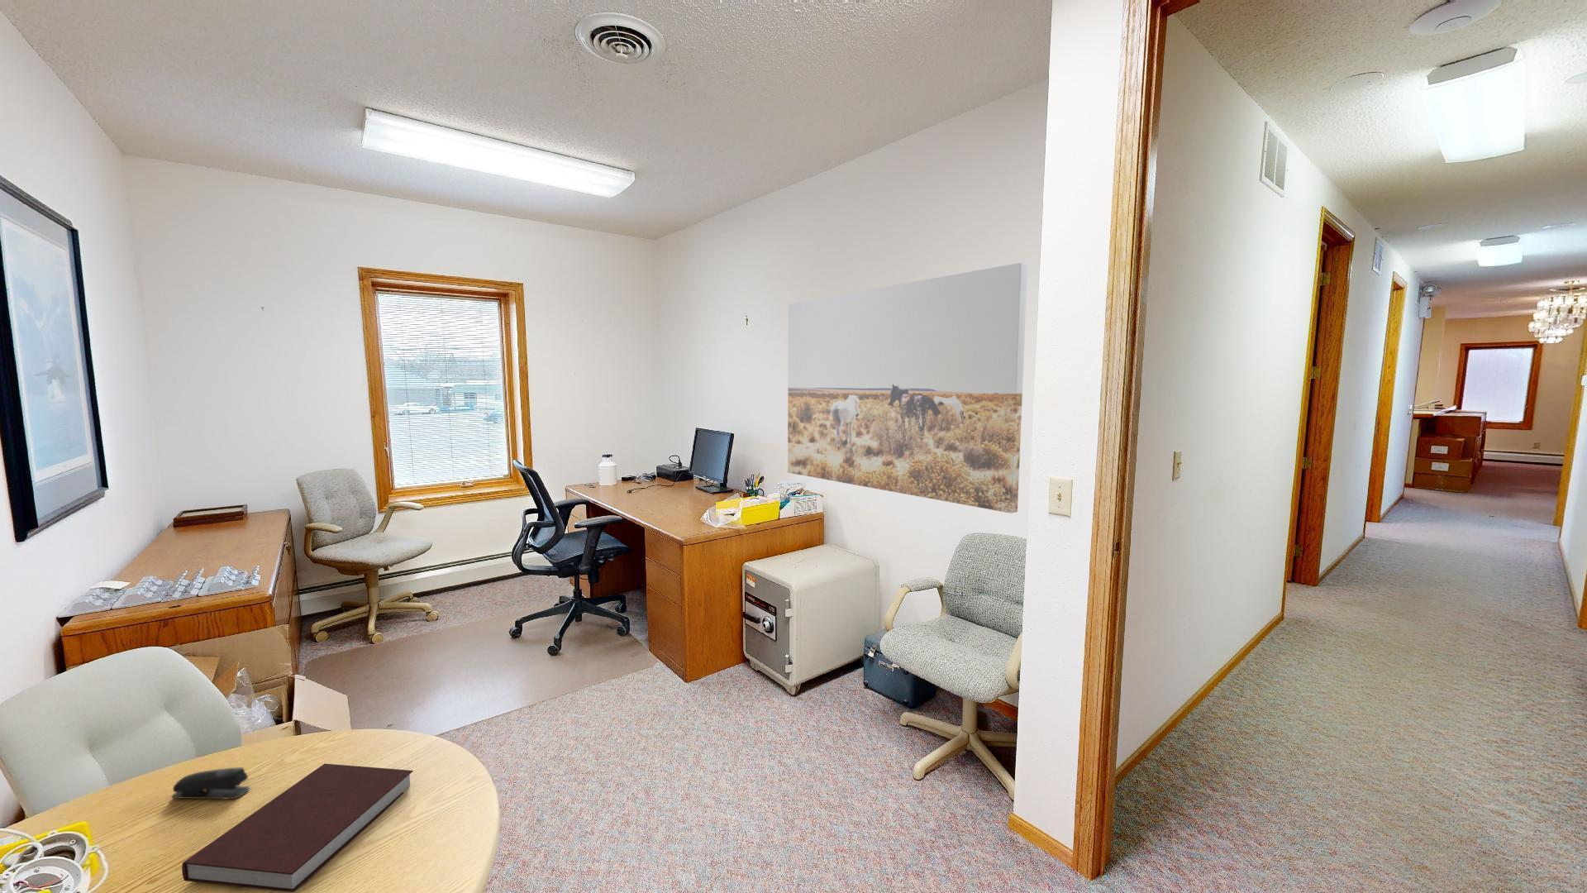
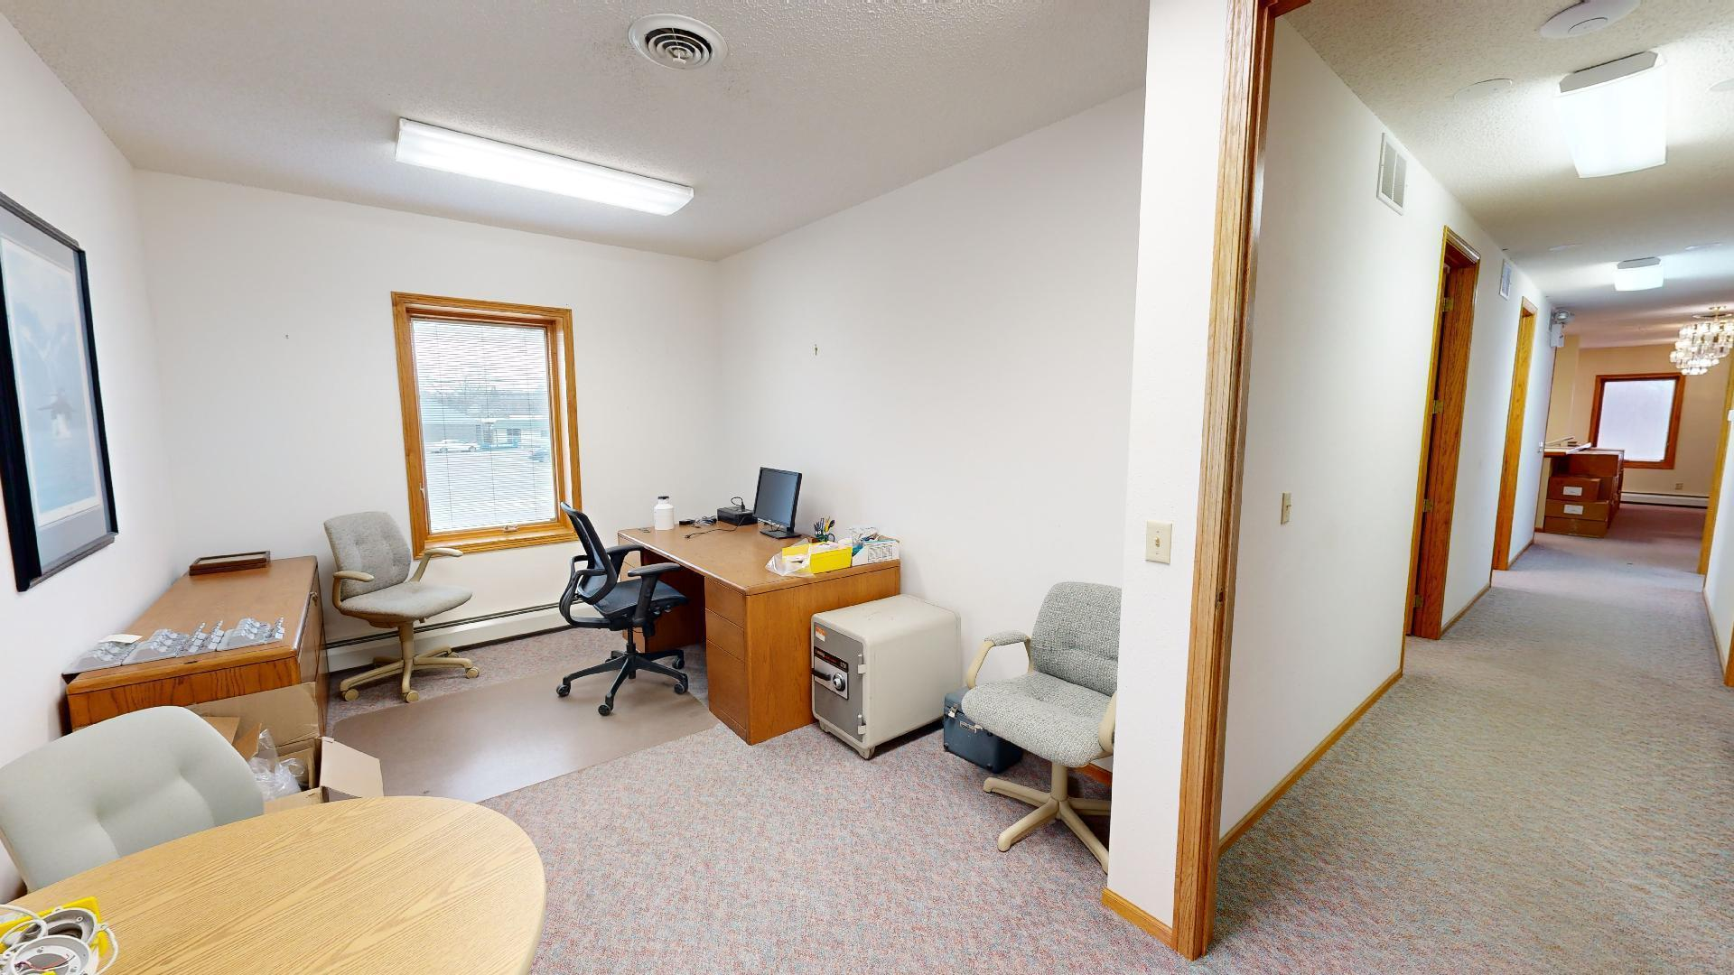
- notebook [181,763,414,893]
- stapler [171,767,251,800]
- wall art [787,262,1028,515]
